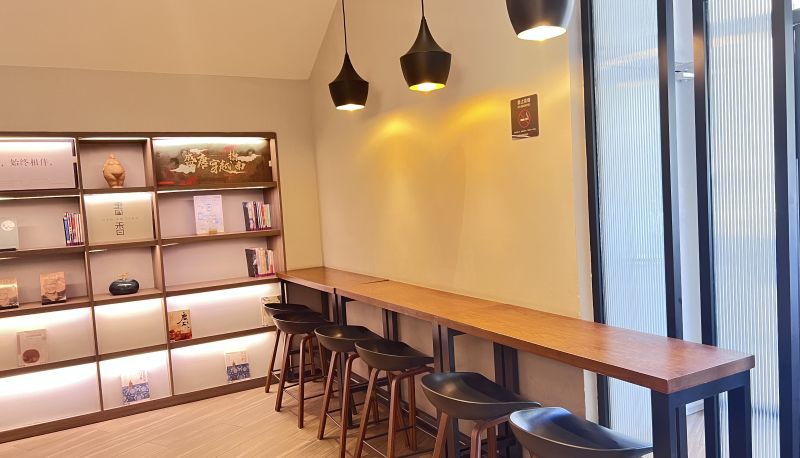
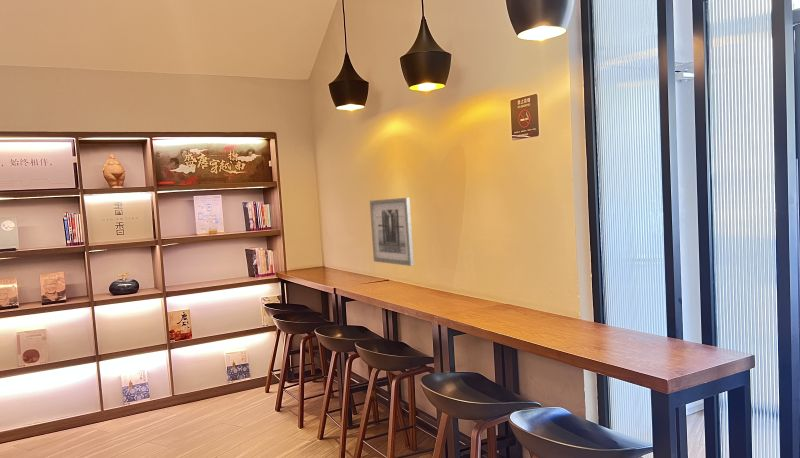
+ wall art [369,197,415,267]
